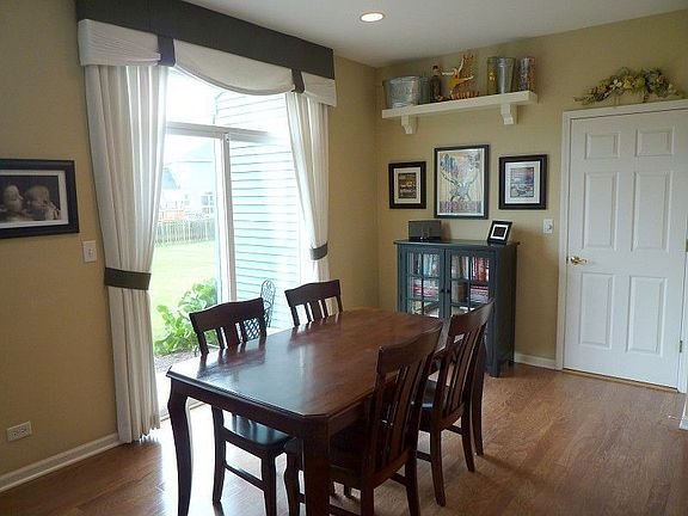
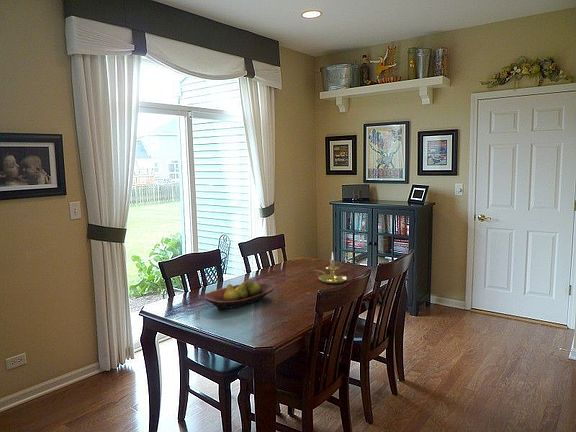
+ candle holder [314,251,348,284]
+ fruit bowl [203,279,275,311]
